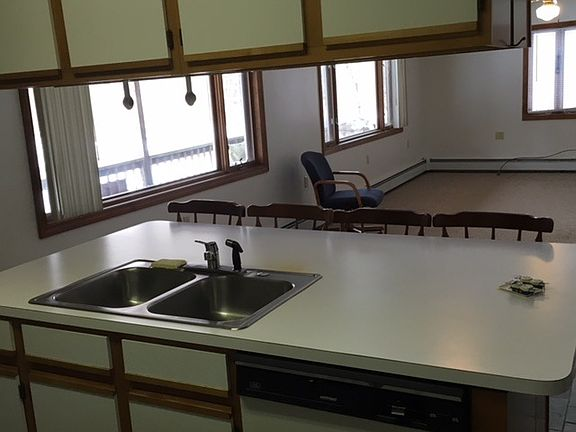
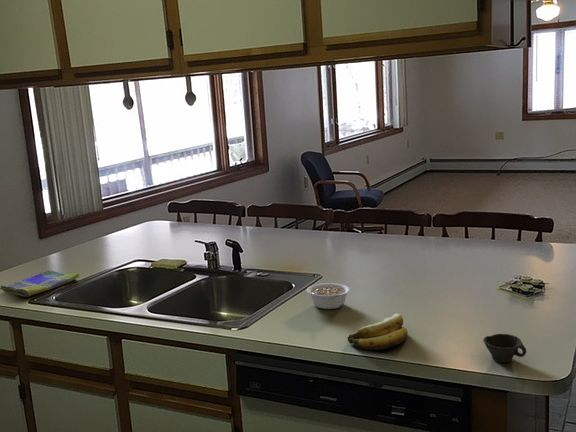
+ dish towel [0,269,80,298]
+ legume [306,282,351,310]
+ cup [482,333,528,364]
+ banana [347,312,409,351]
